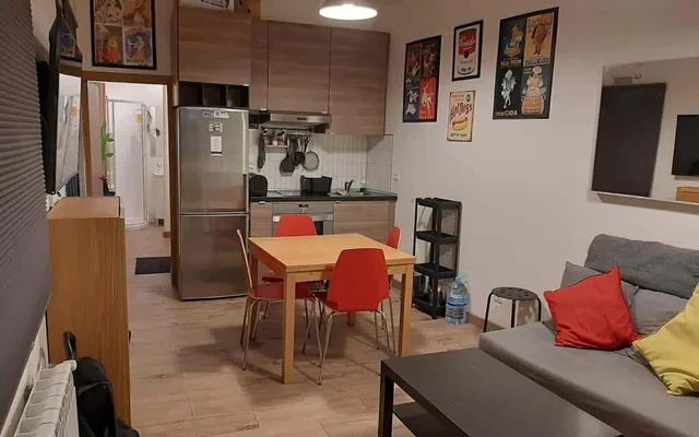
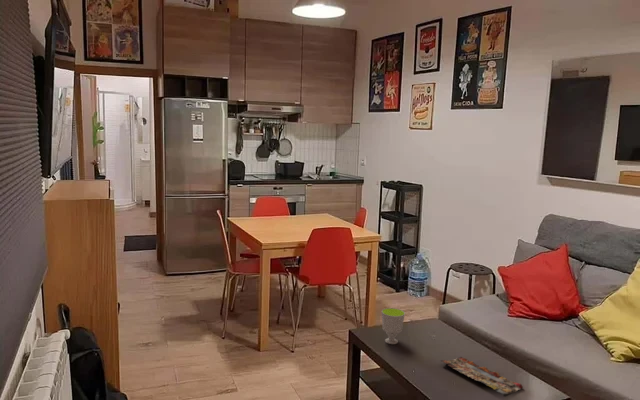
+ cup [381,307,406,345]
+ magazine [439,356,524,398]
